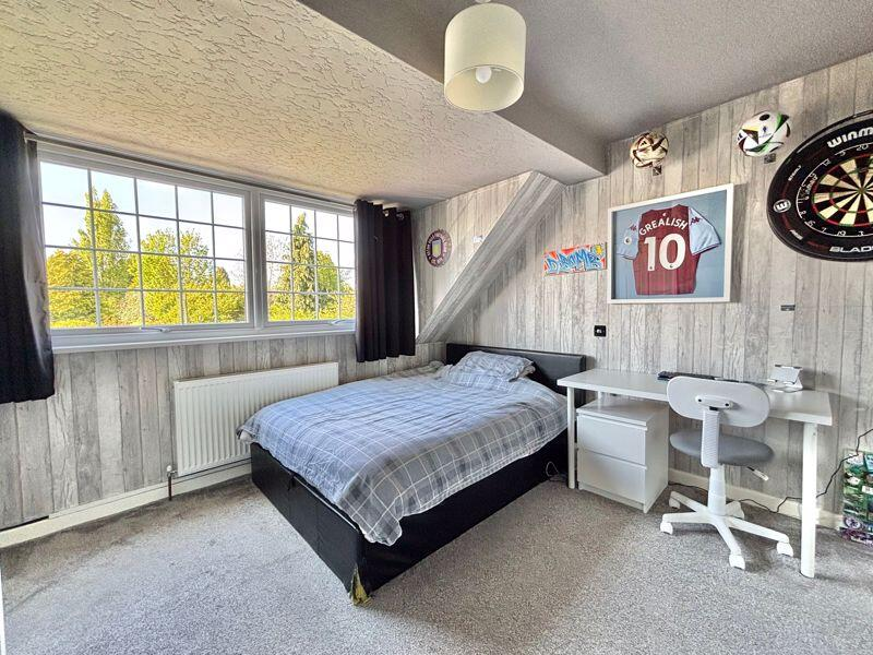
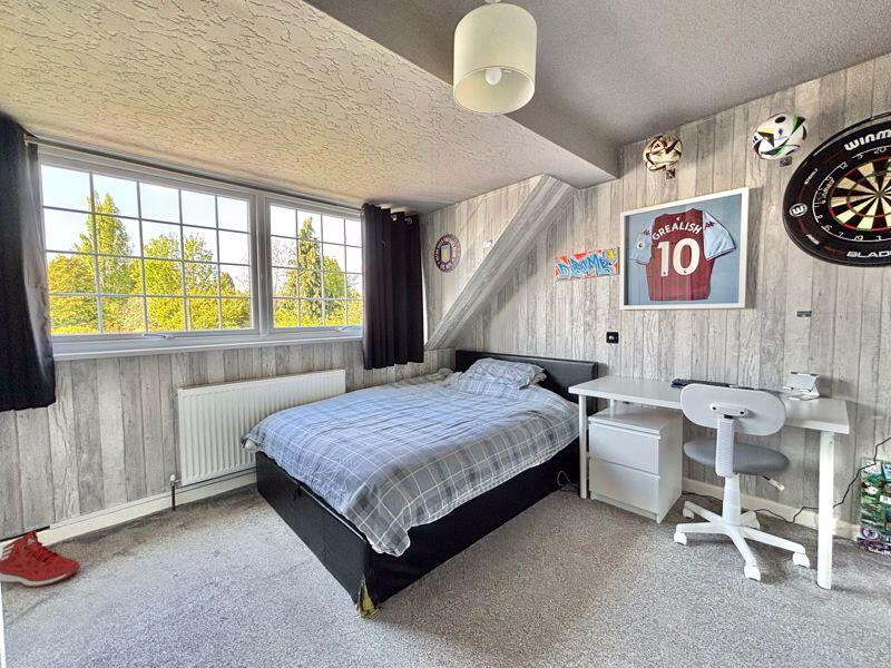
+ sneaker [0,529,81,588]
